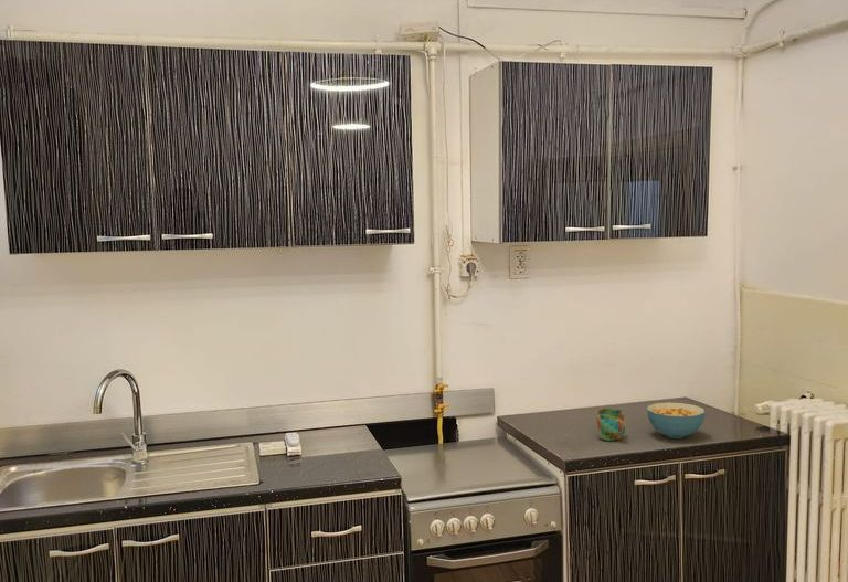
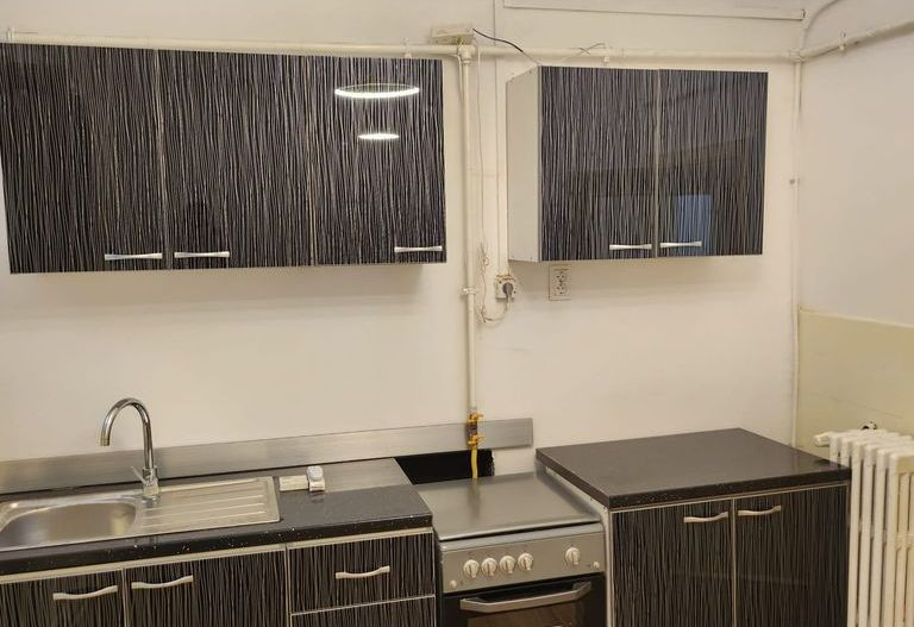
- cereal bowl [646,402,706,440]
- mug [595,408,627,442]
